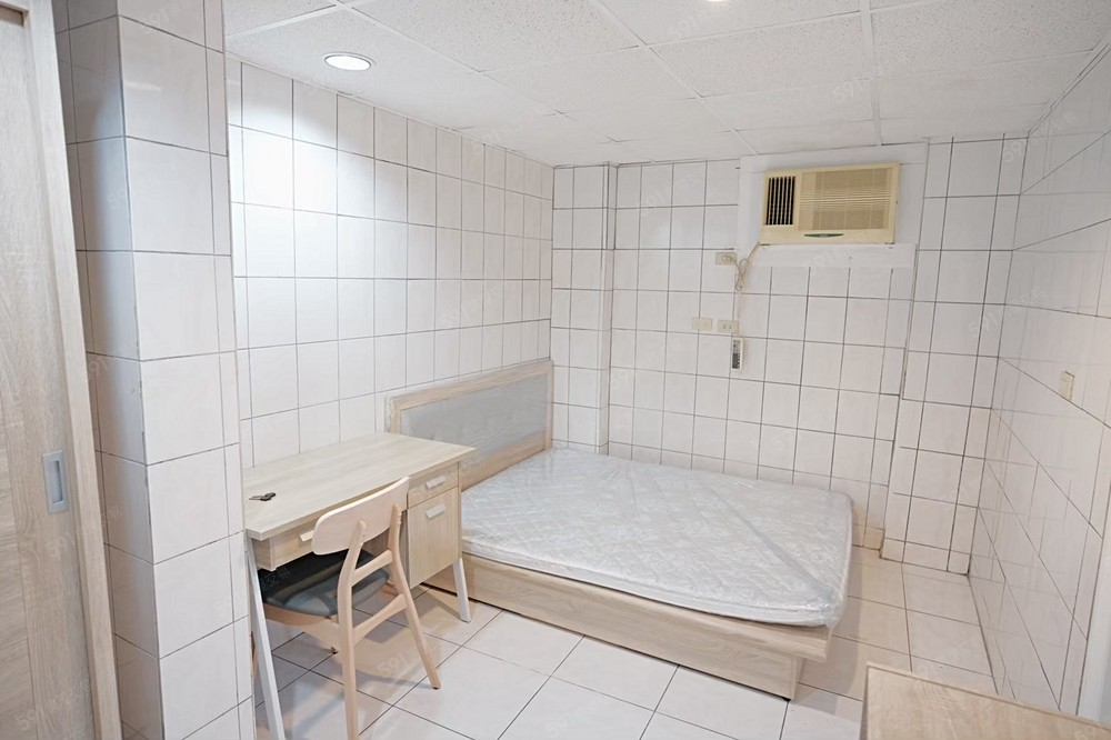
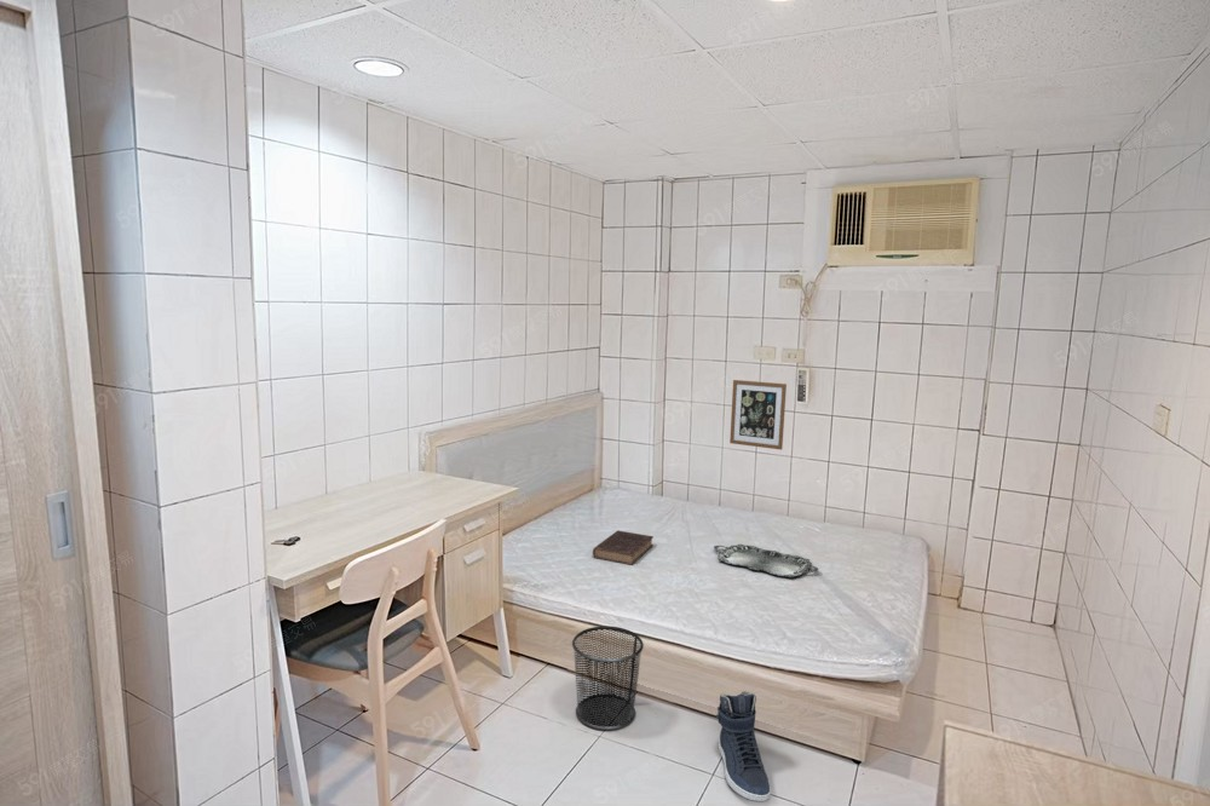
+ wall art [728,379,788,451]
+ waste bin [571,624,645,731]
+ book [592,529,655,565]
+ serving tray [713,543,819,578]
+ sneaker [715,690,772,804]
